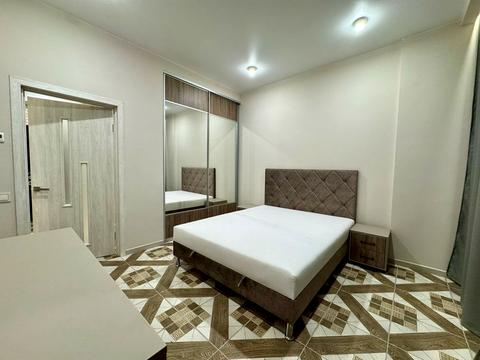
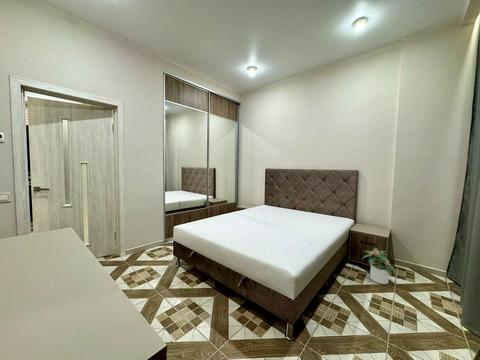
+ potted plant [362,247,396,285]
